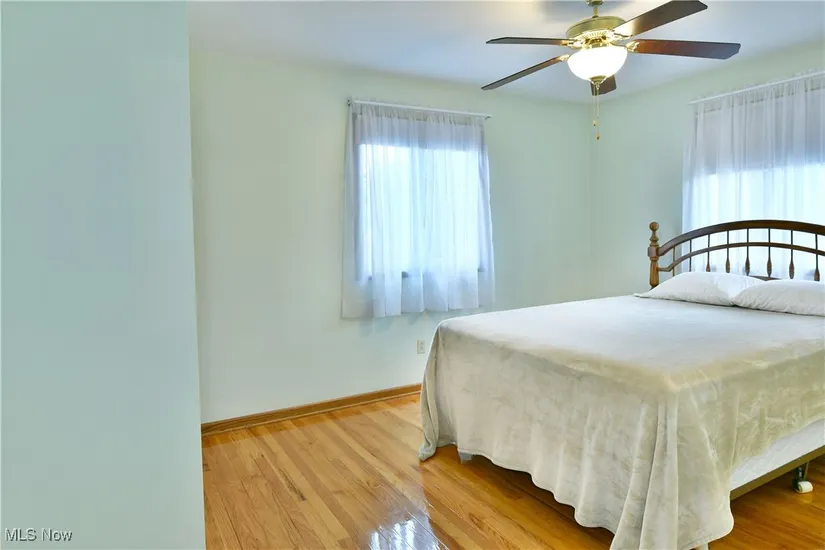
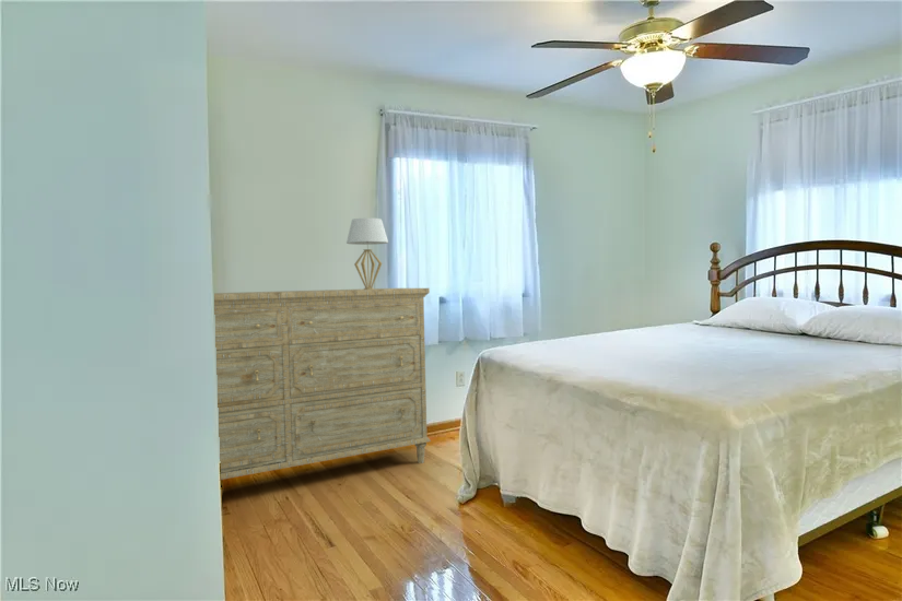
+ table lamp [345,216,389,290]
+ dresser [213,287,432,481]
